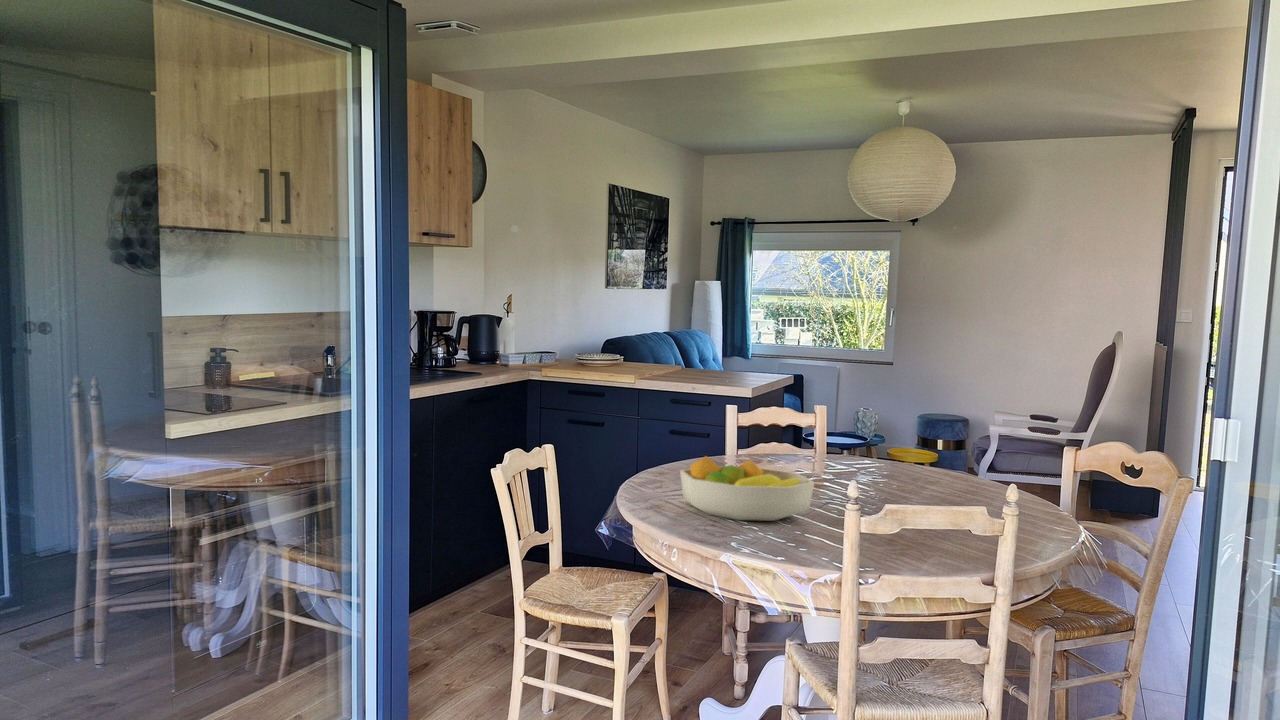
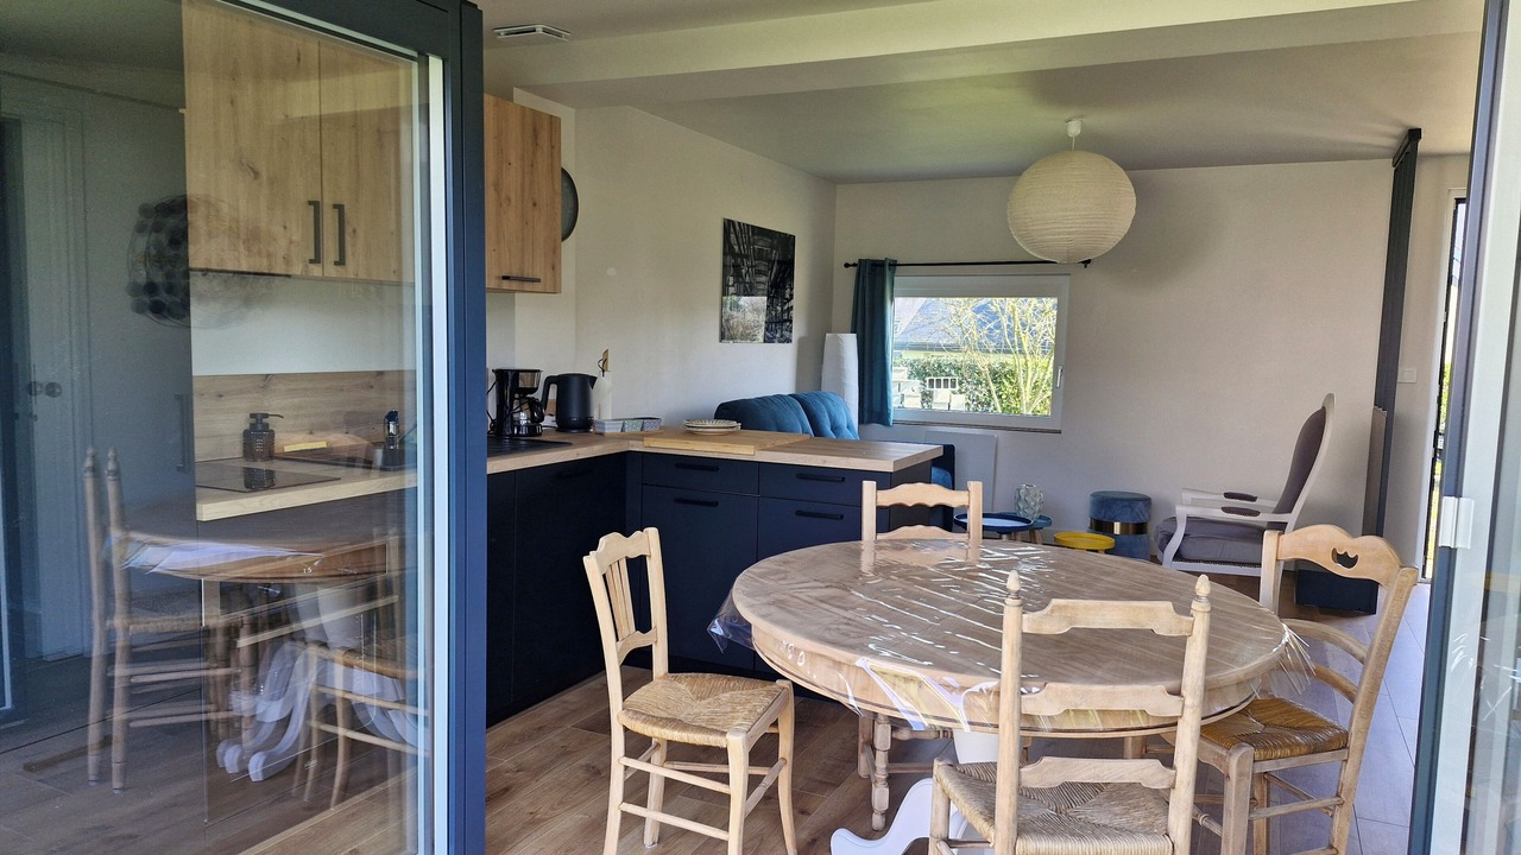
- fruit bowl [679,455,816,522]
